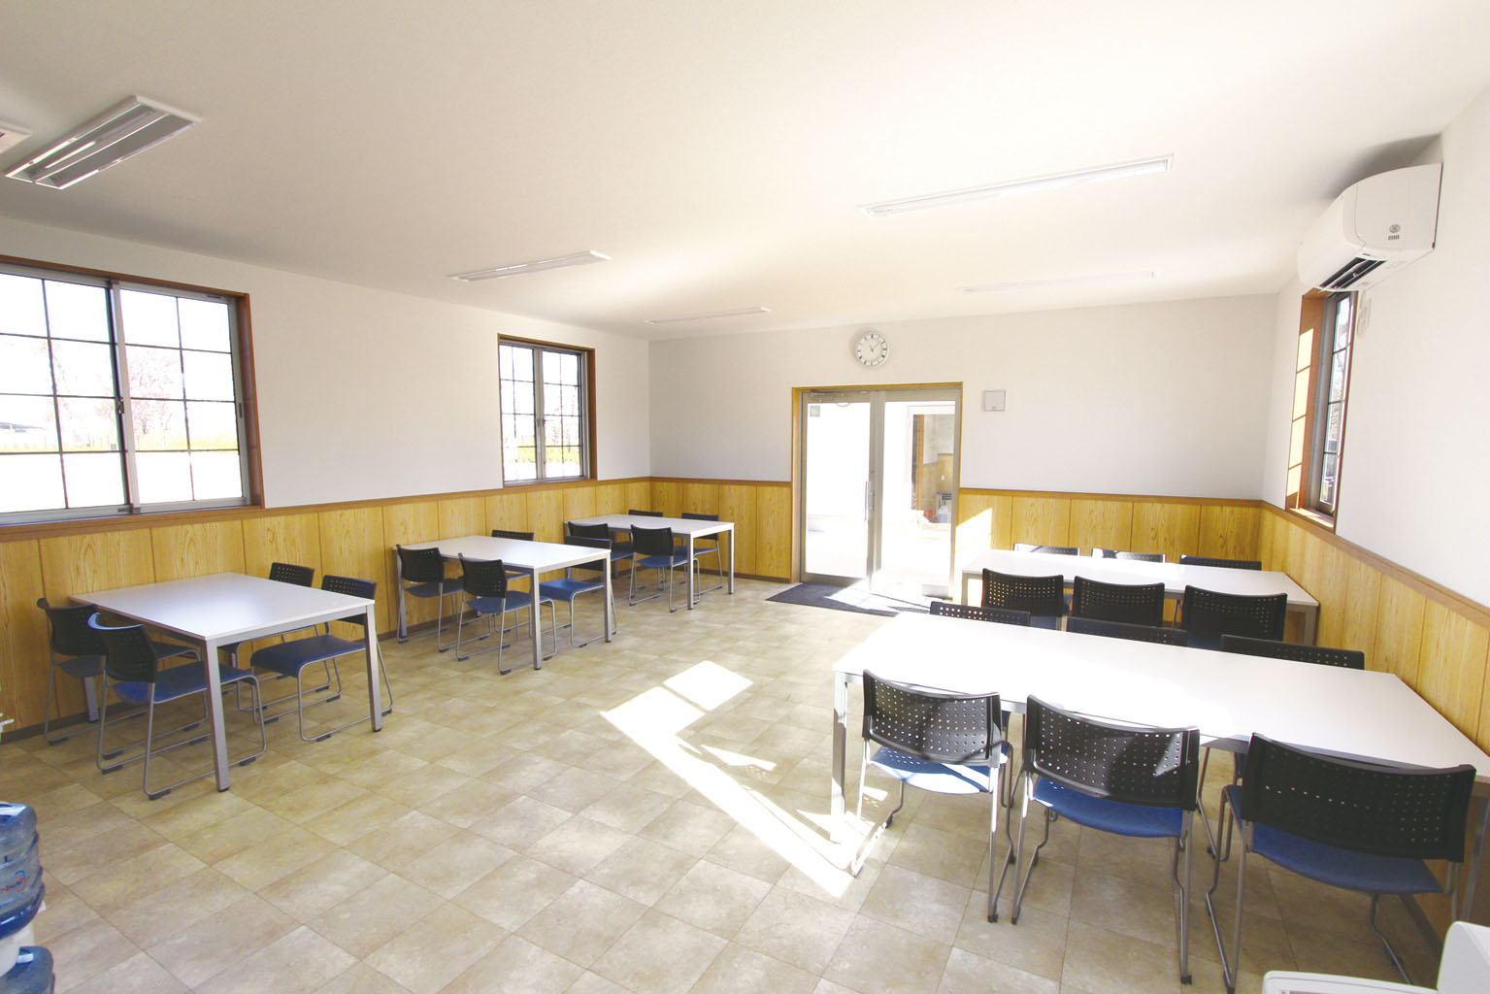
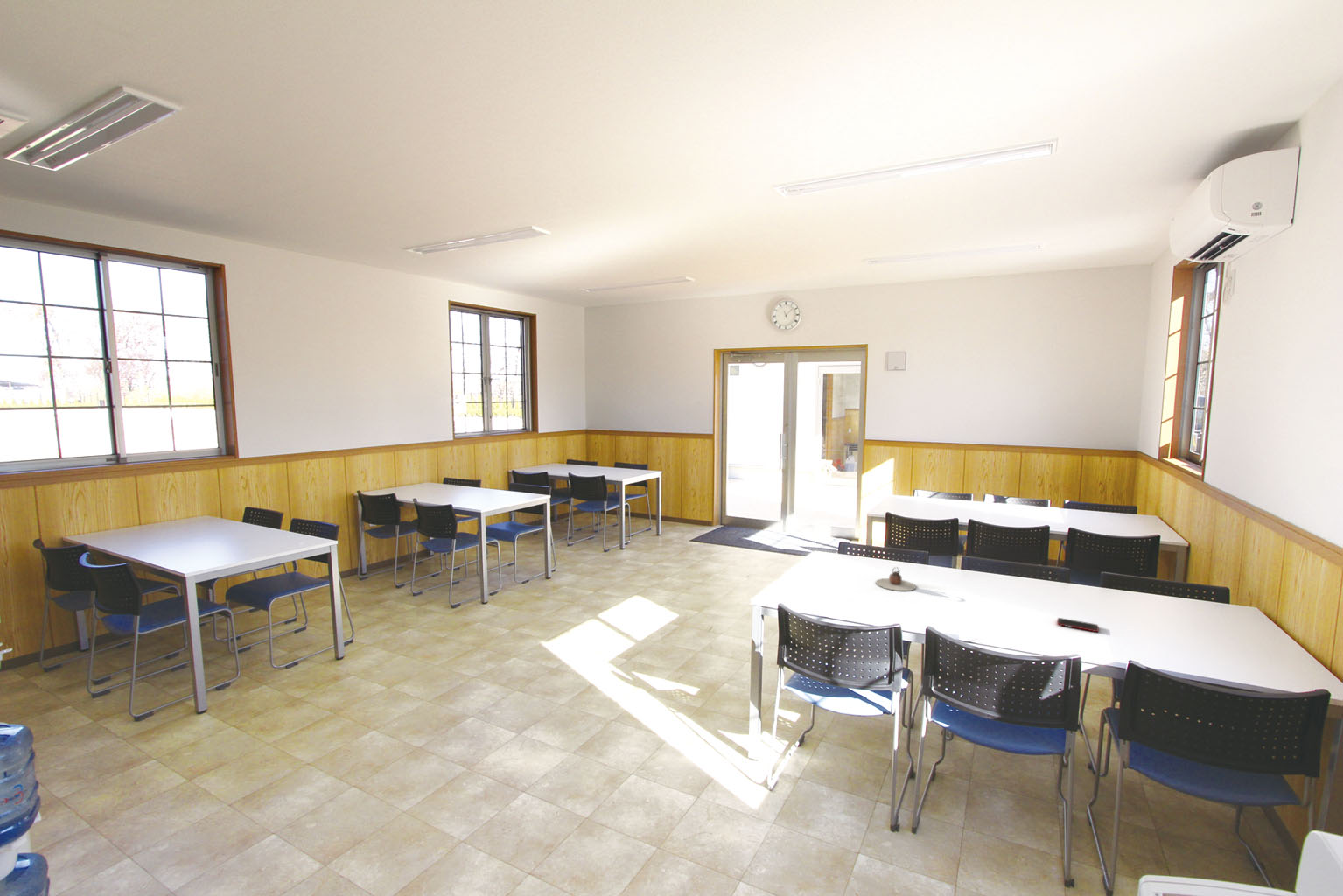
+ cell phone [1056,617,1100,633]
+ teapot [875,566,917,591]
